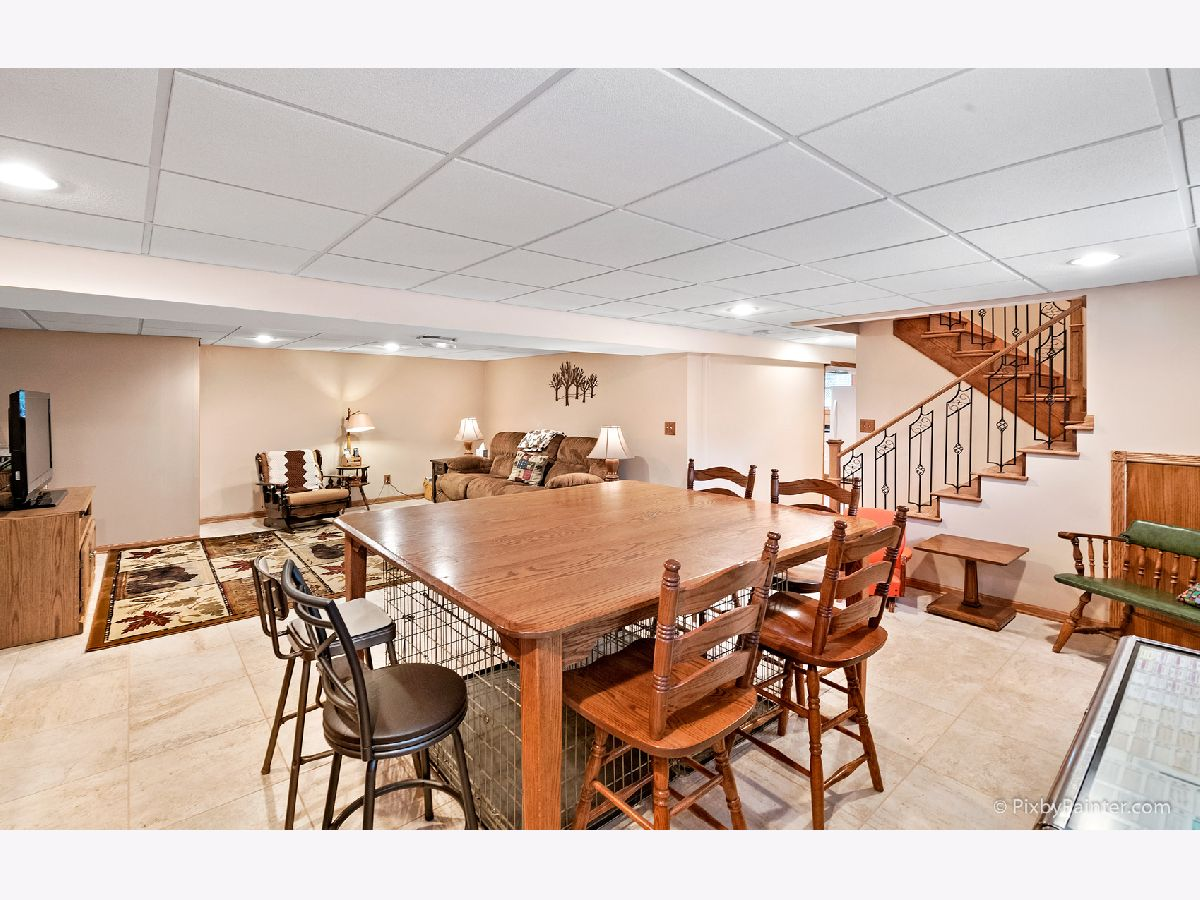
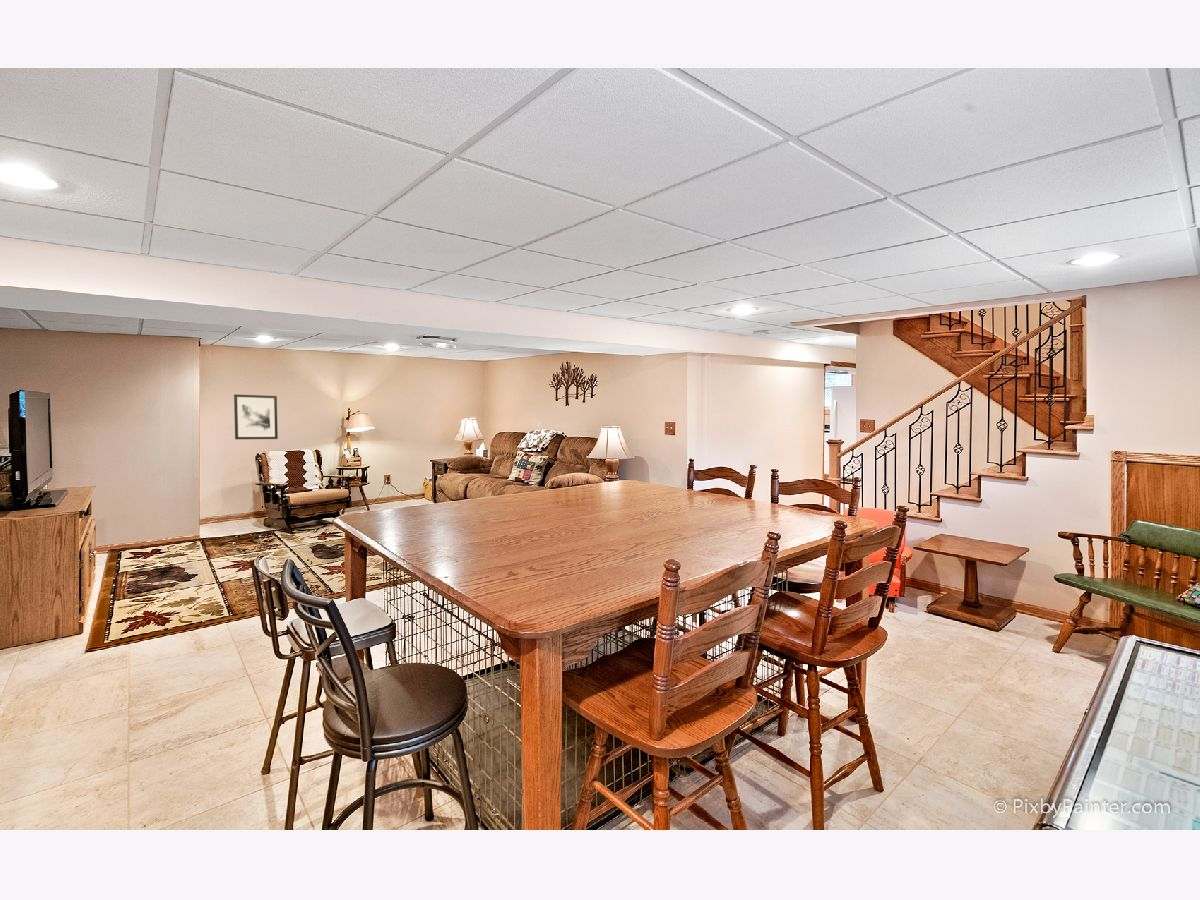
+ wall art [233,393,279,440]
